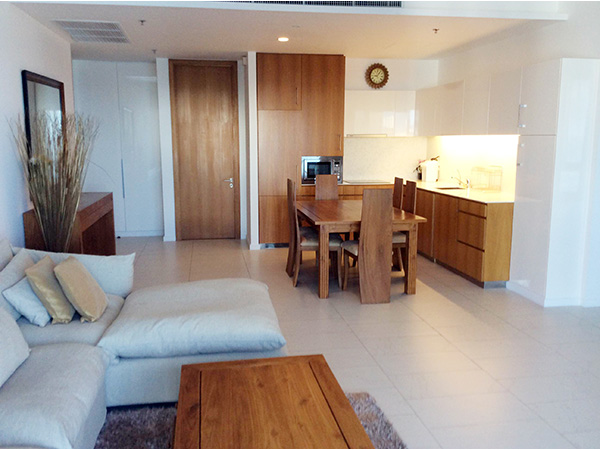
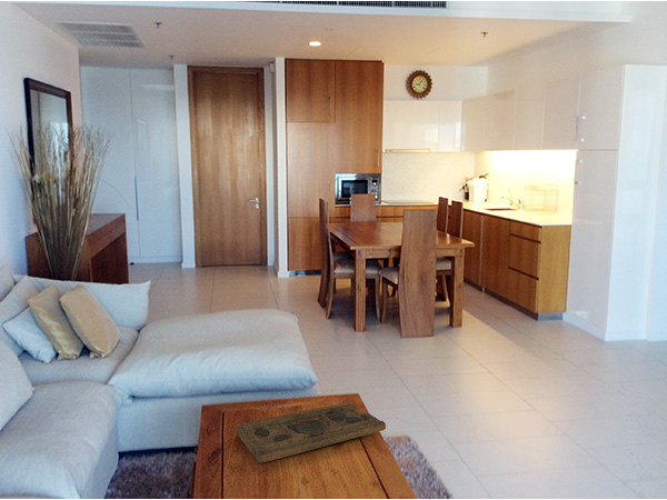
+ decorative tray [236,401,387,464]
